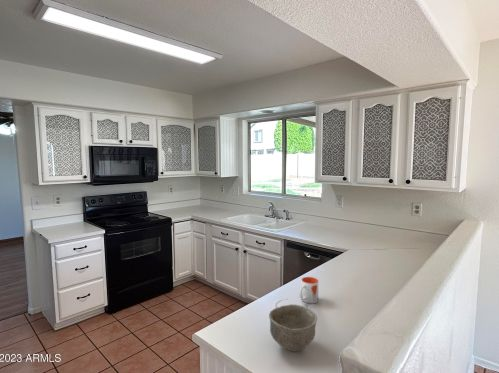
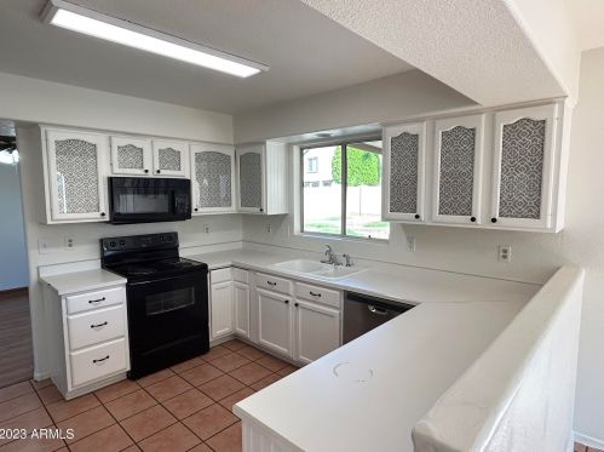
- bowl [268,303,318,352]
- mug [299,276,319,304]
